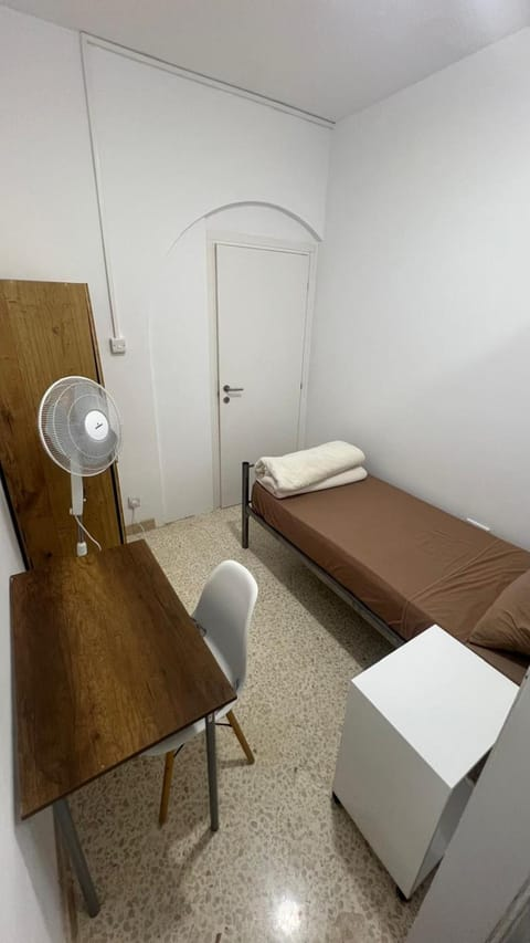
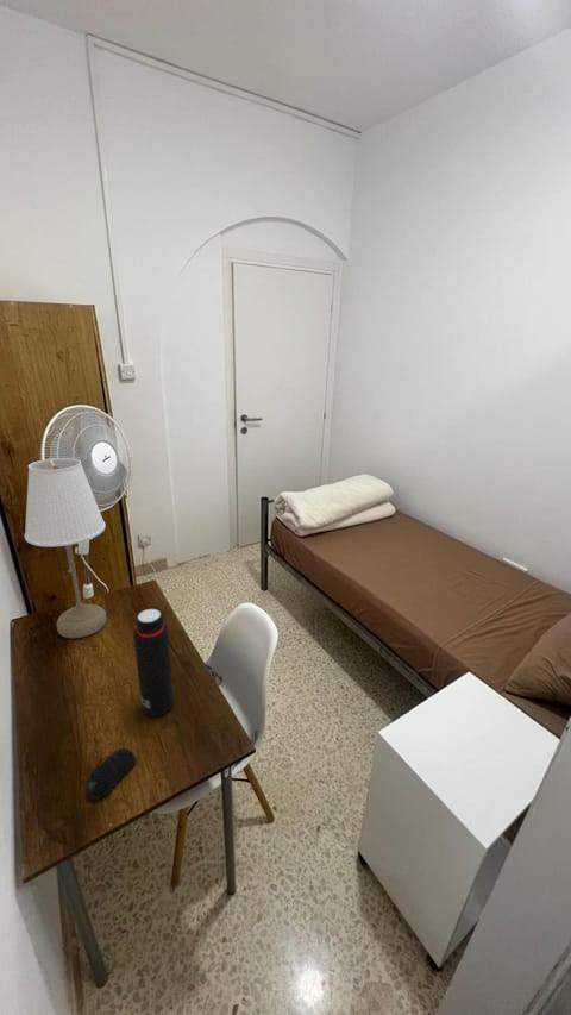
+ desk lamp [24,457,108,639]
+ computer mouse [84,747,137,801]
+ water bottle [132,607,175,718]
